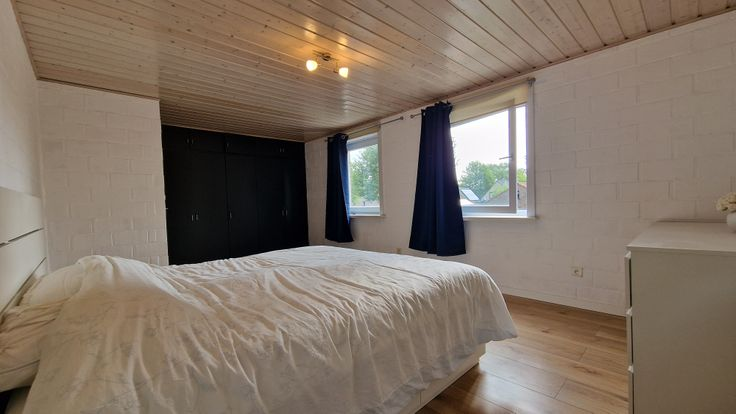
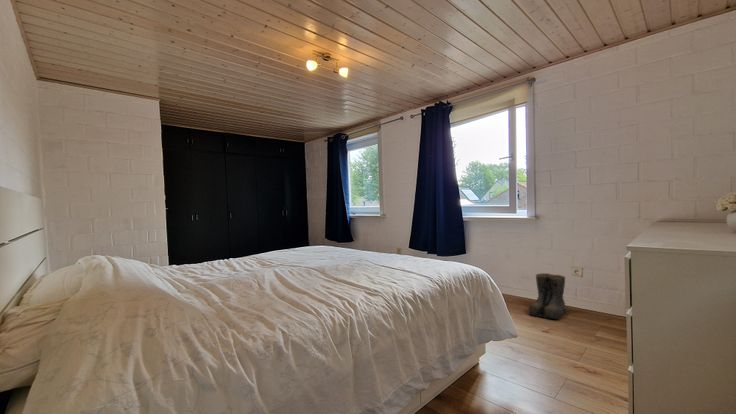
+ boots [528,272,567,320]
